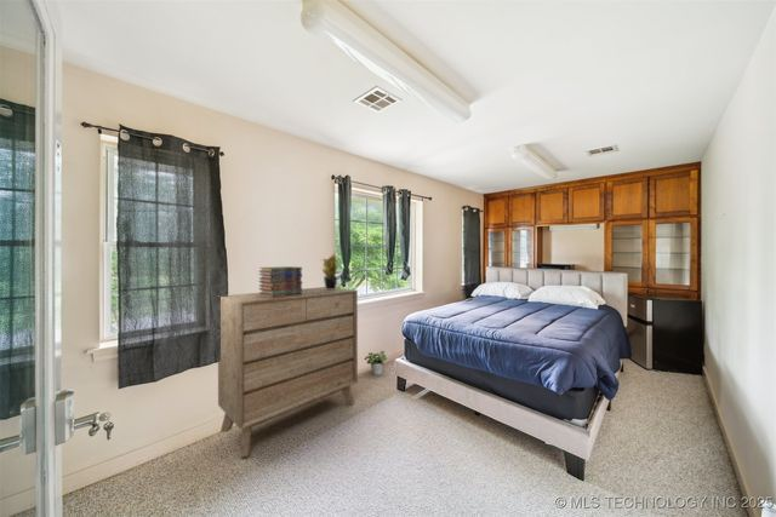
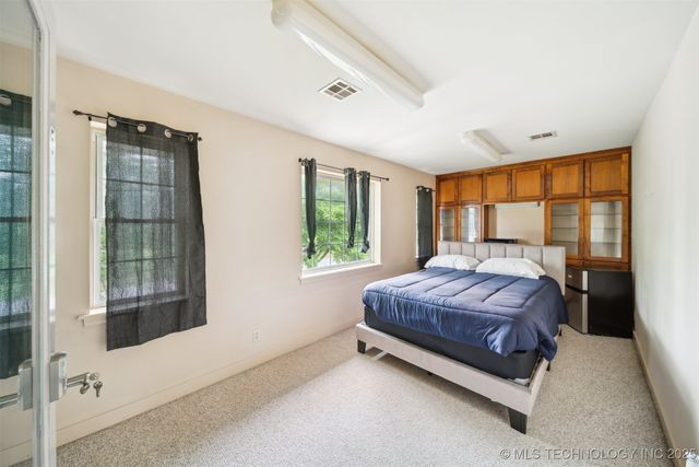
- potted plant [364,350,388,375]
- potted plant [320,252,344,289]
- dresser [217,286,359,458]
- book stack [257,265,303,298]
